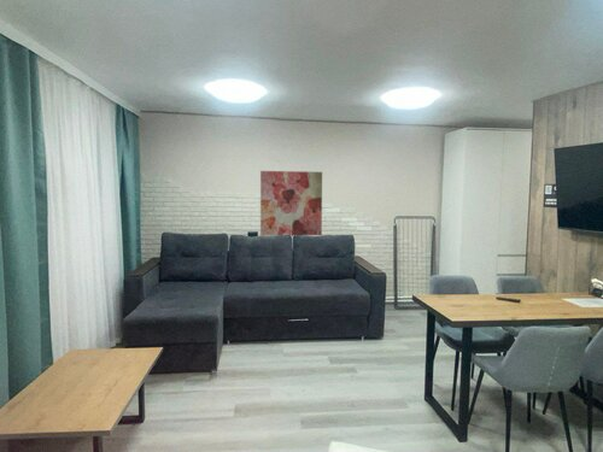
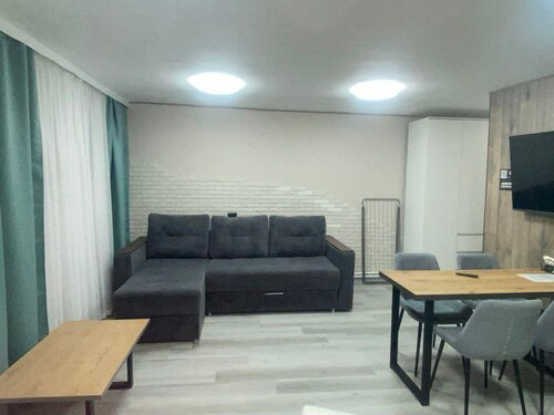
- wall art [259,170,323,237]
